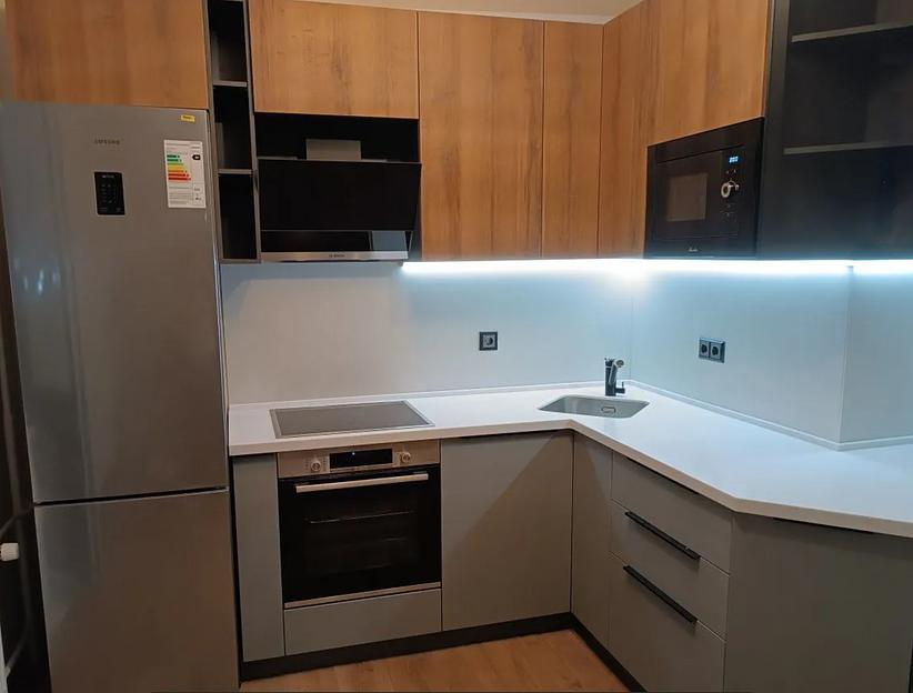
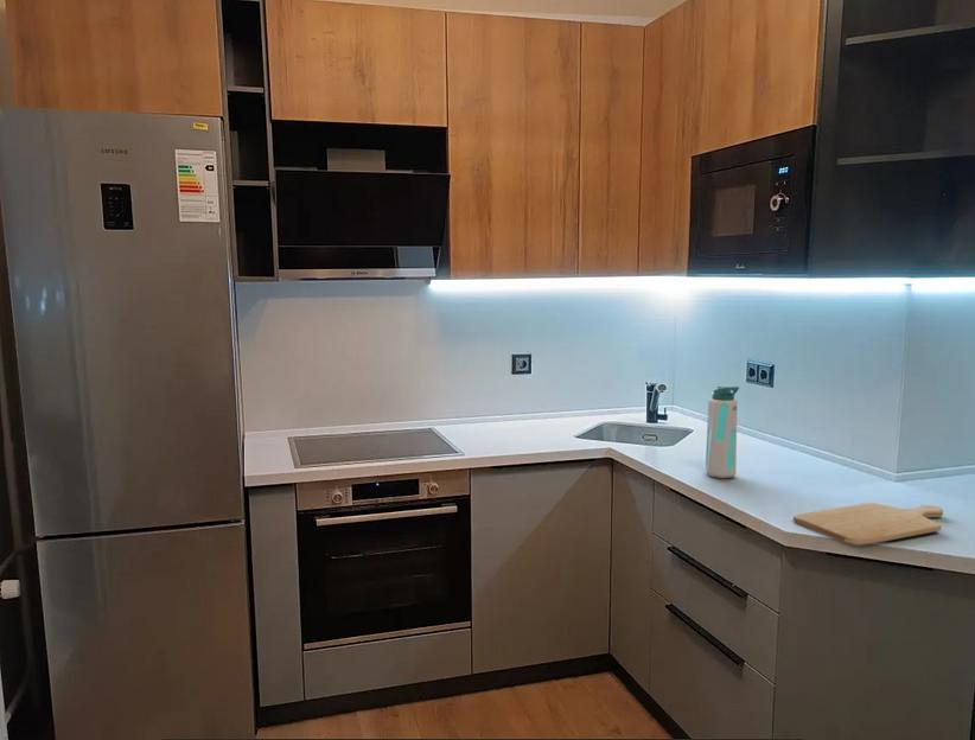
+ water bottle [705,384,740,479]
+ chopping board [792,502,944,547]
